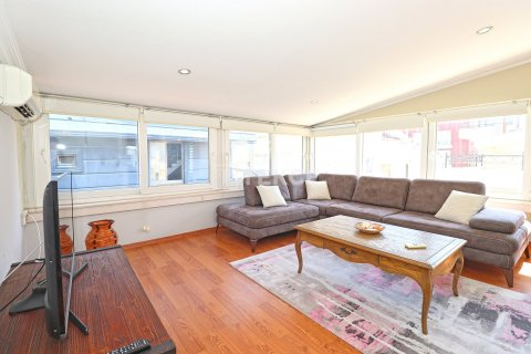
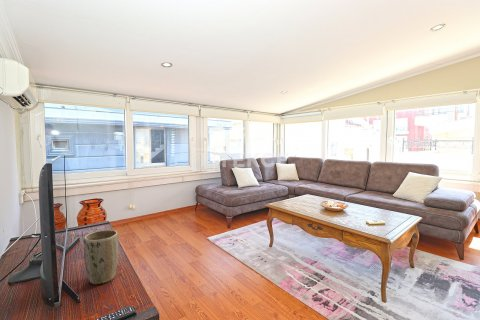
+ plant pot [83,229,120,285]
